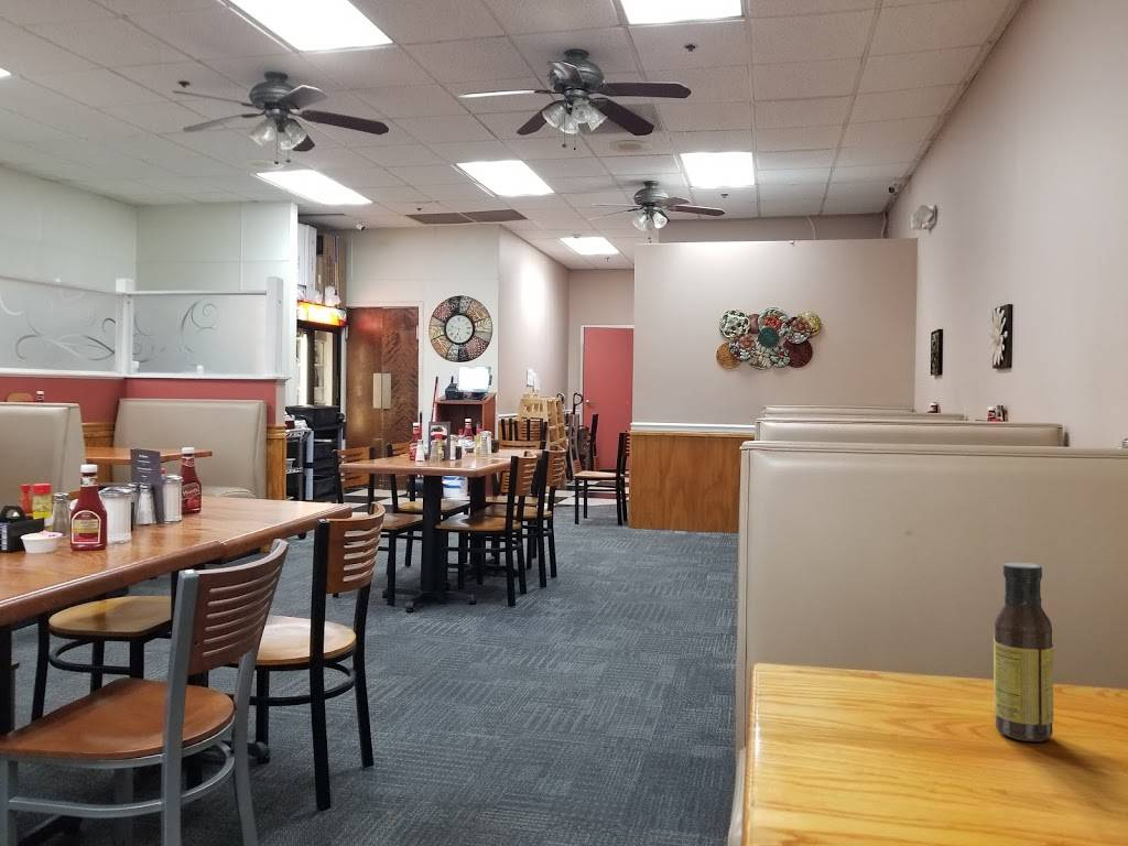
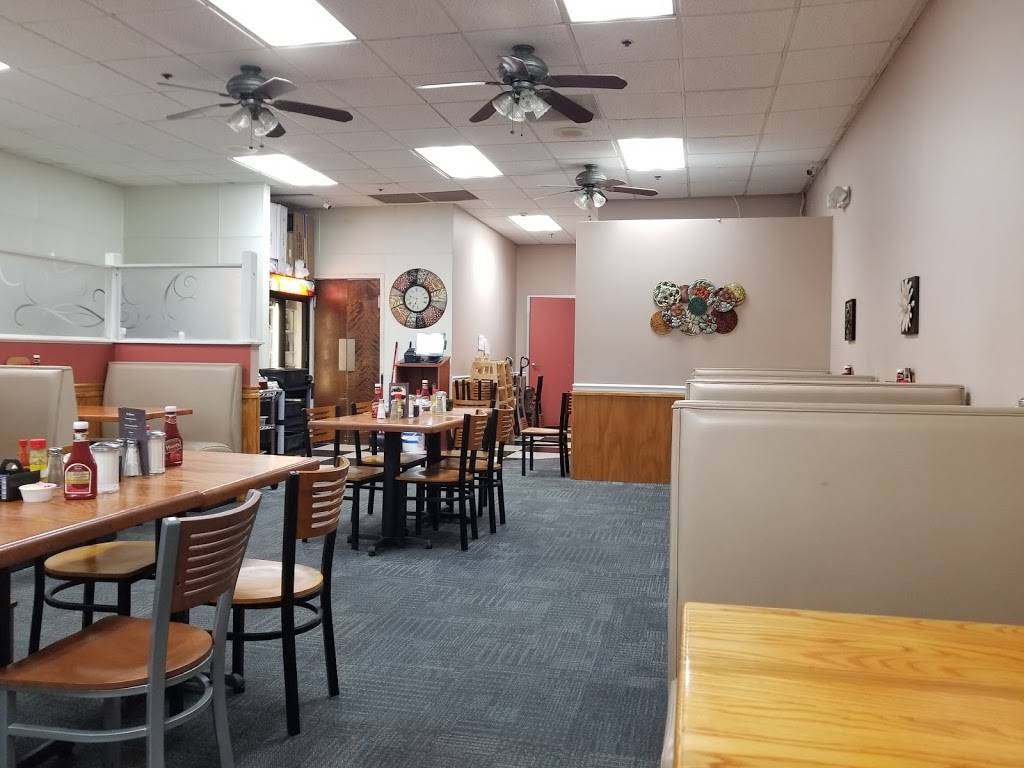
- sauce bottle [993,562,1054,742]
